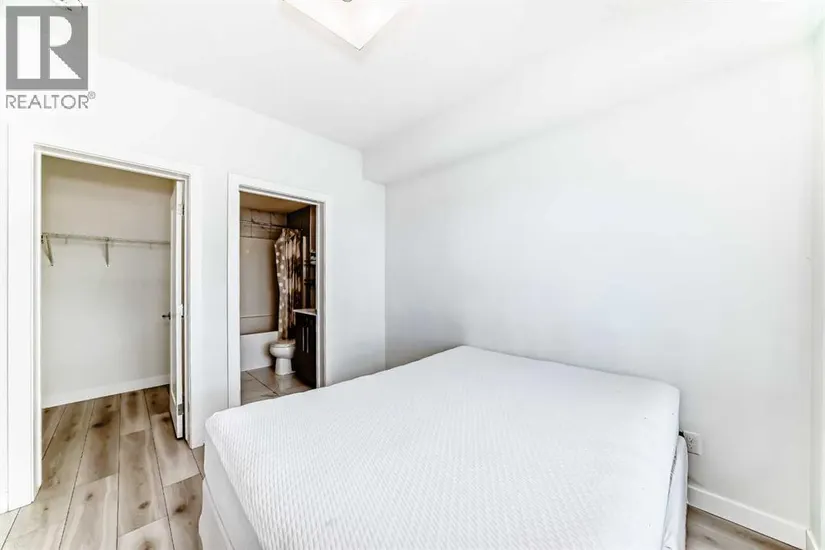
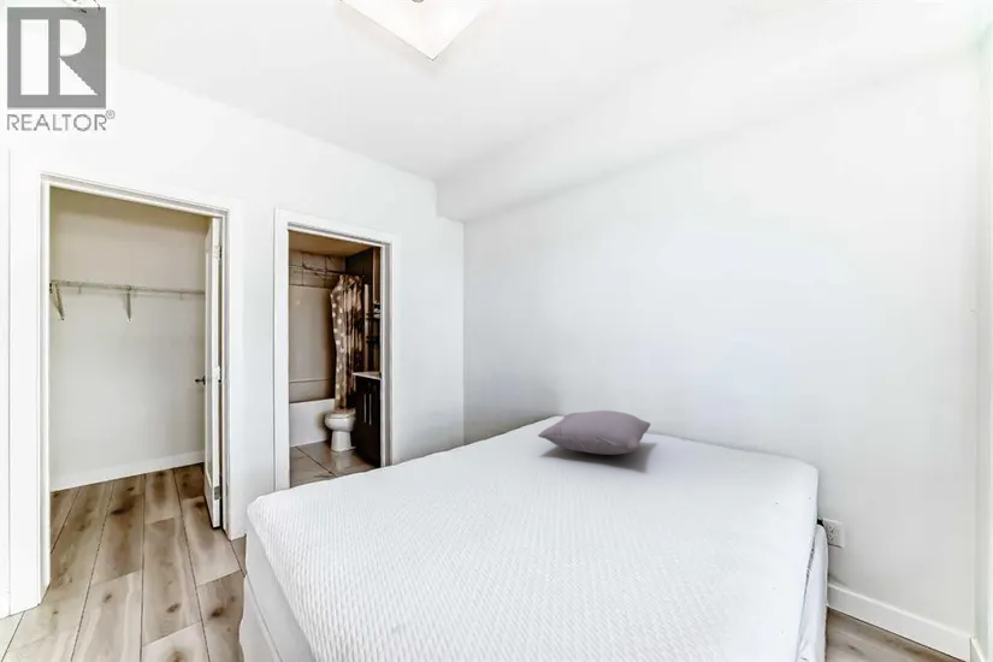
+ pillow [537,409,651,456]
